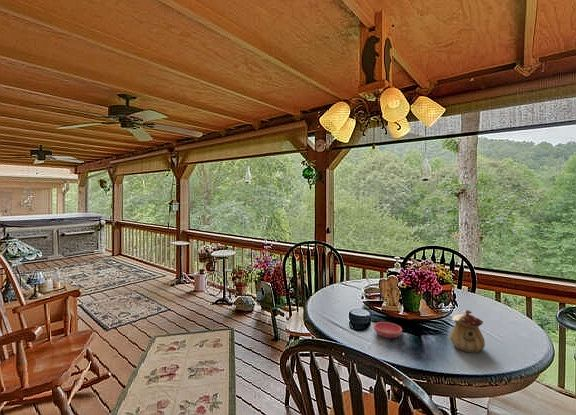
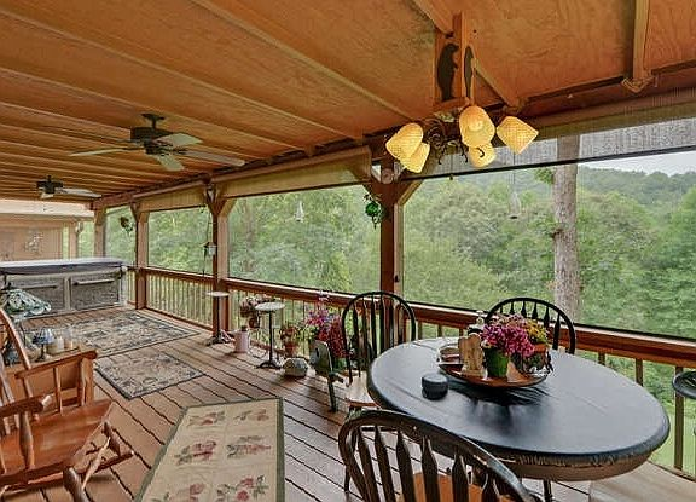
- teapot [449,309,486,354]
- saucer [372,321,403,339]
